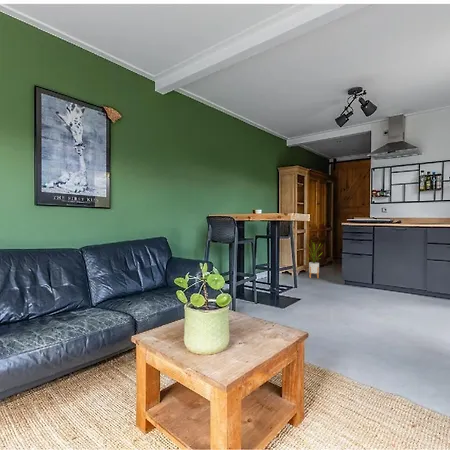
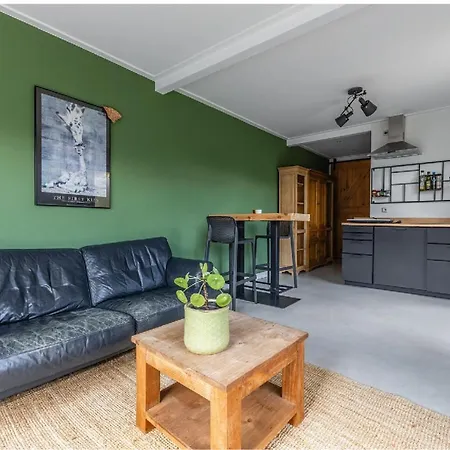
- house plant [305,241,324,279]
